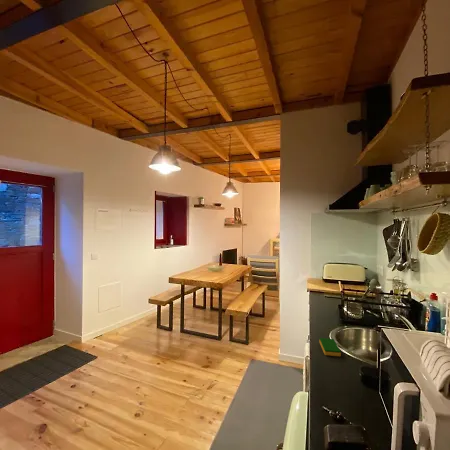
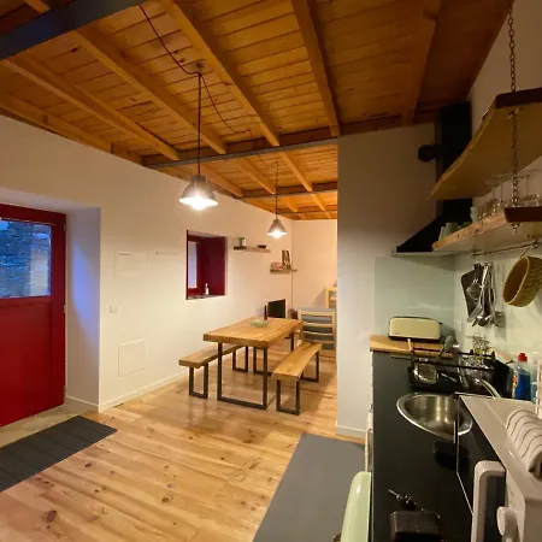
- dish sponge [318,337,342,357]
